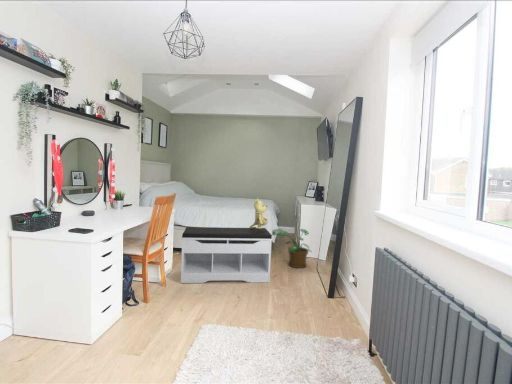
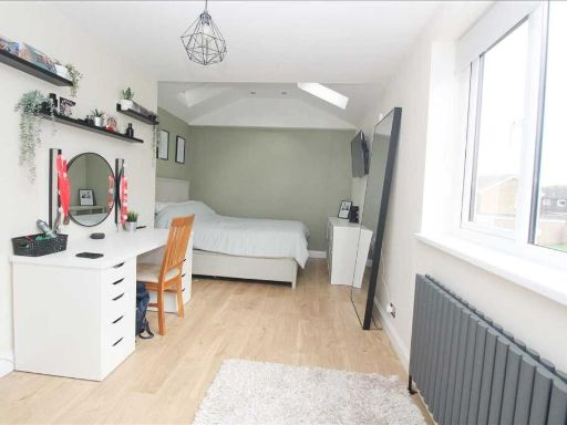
- teddy bear [249,198,269,229]
- potted plant [271,228,313,269]
- bench [180,226,273,284]
